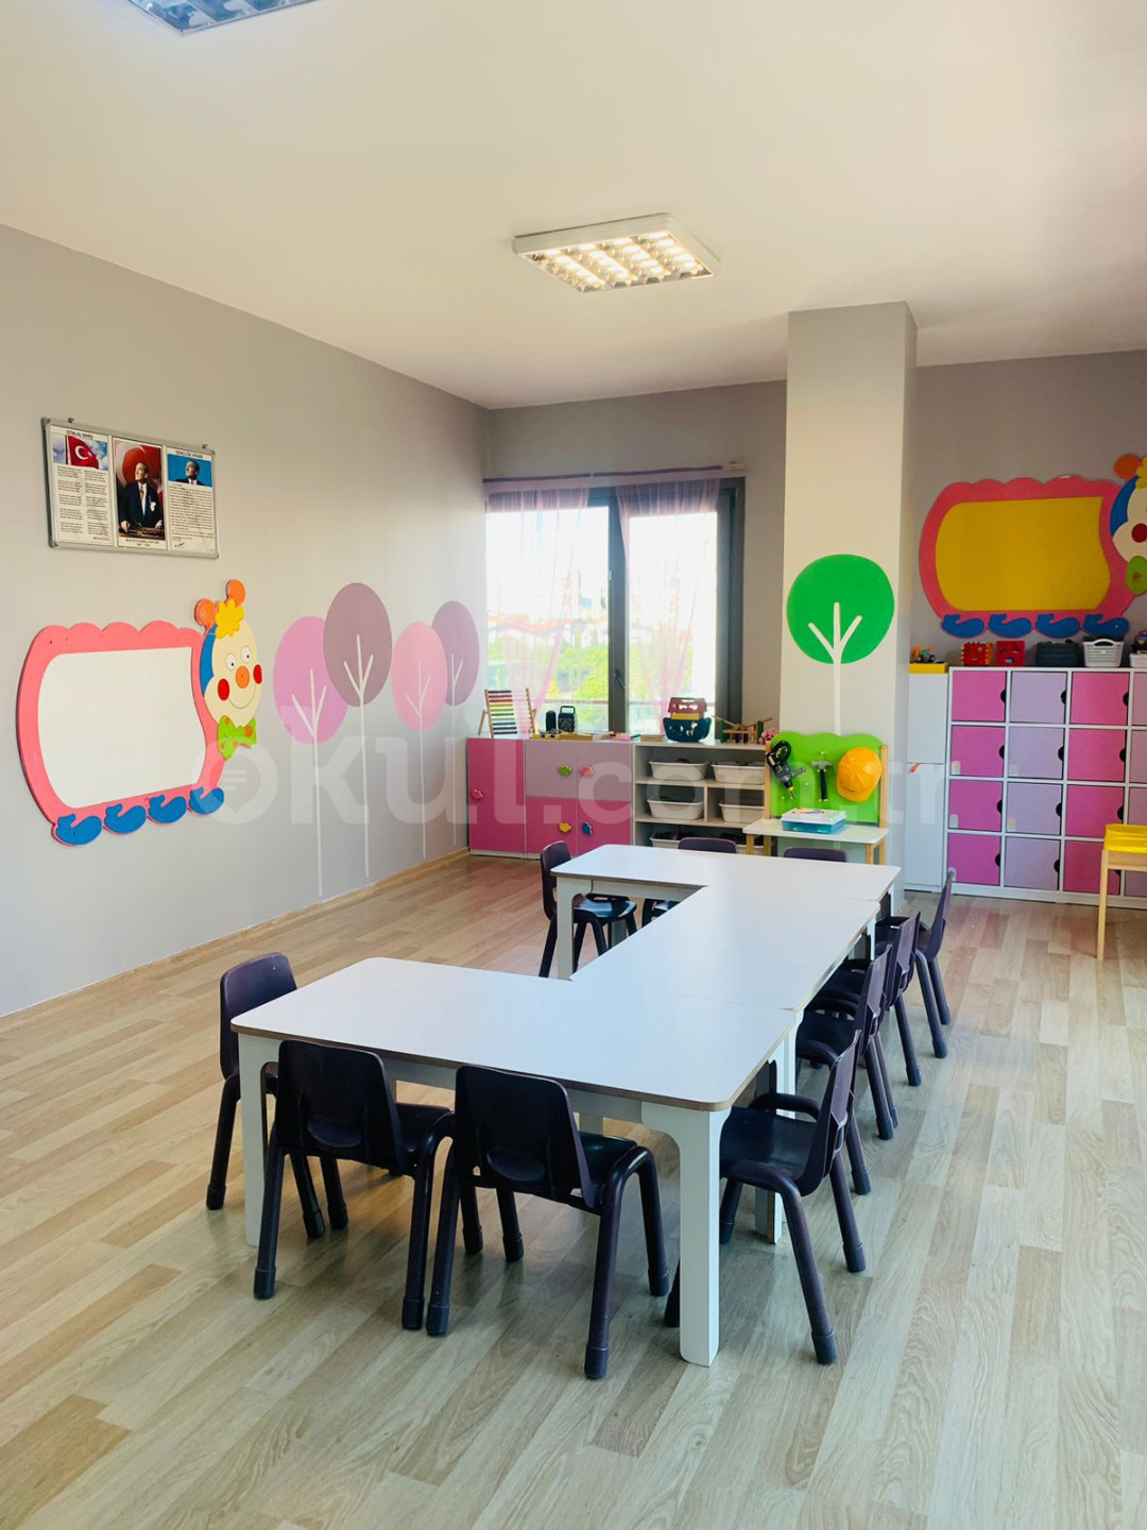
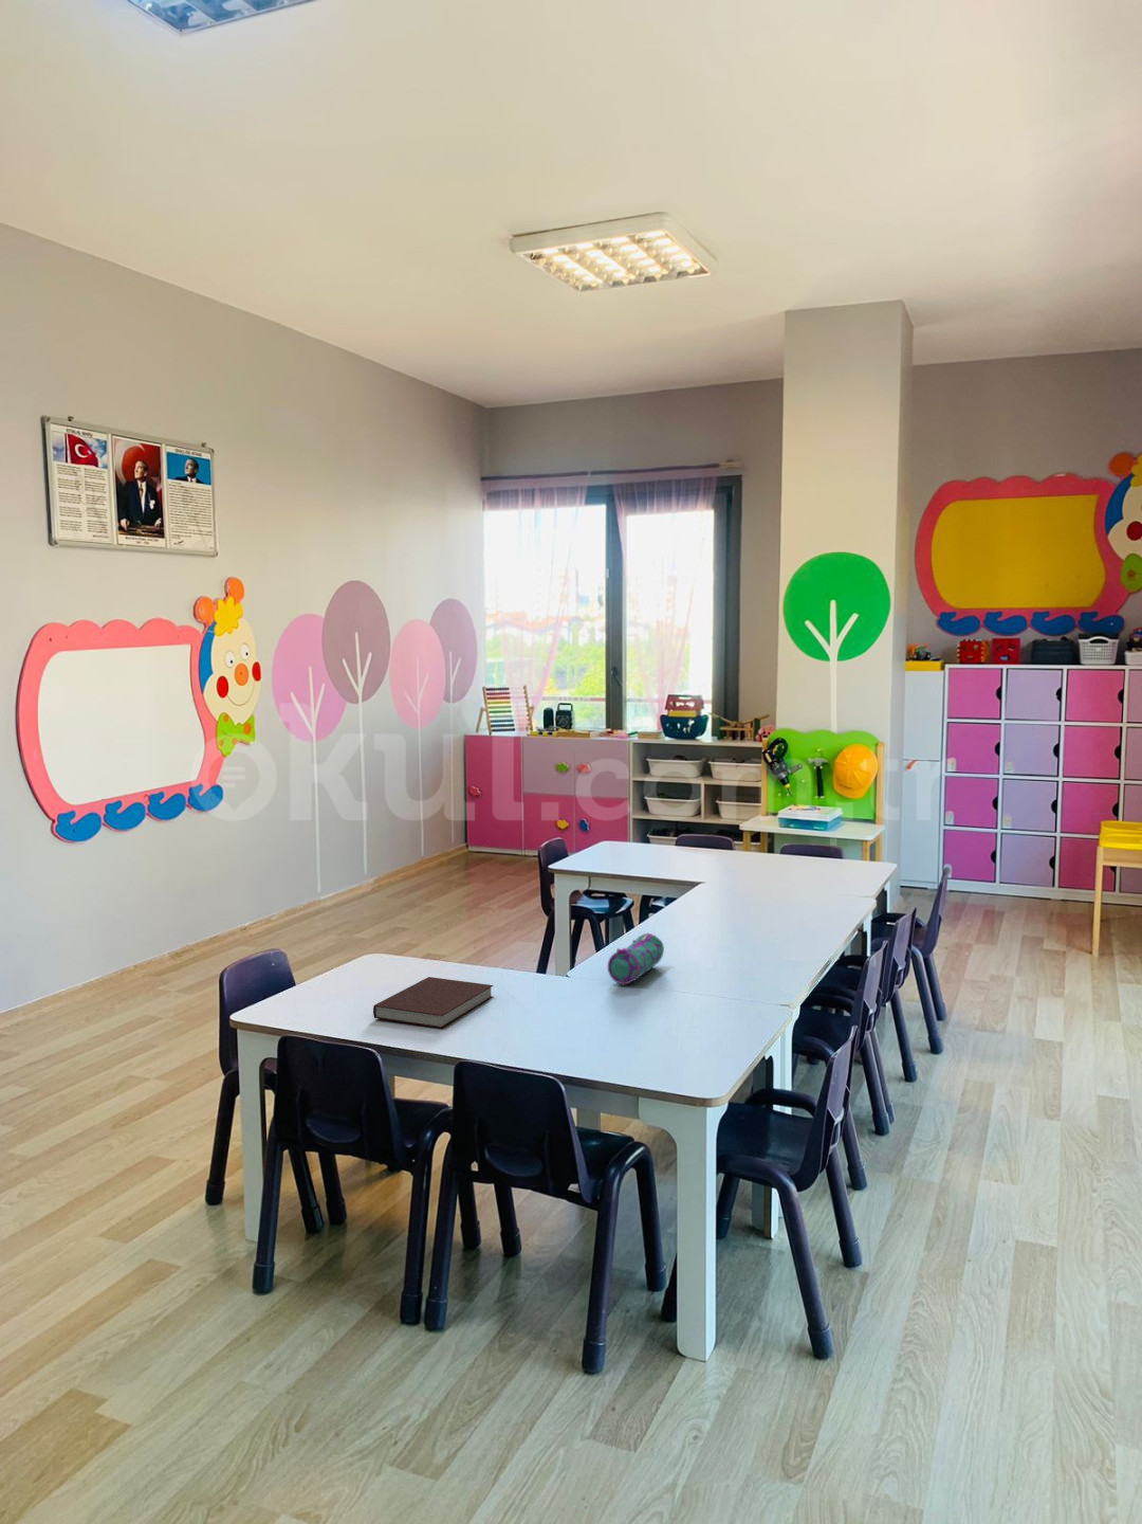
+ notebook [372,976,494,1030]
+ pencil case [607,931,665,985]
